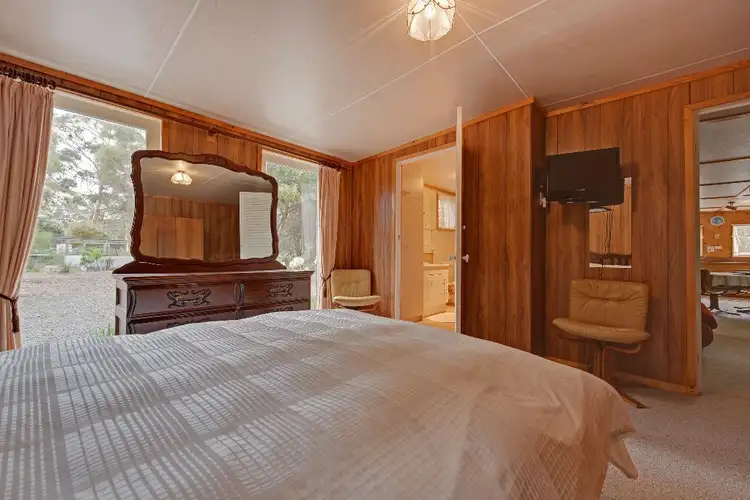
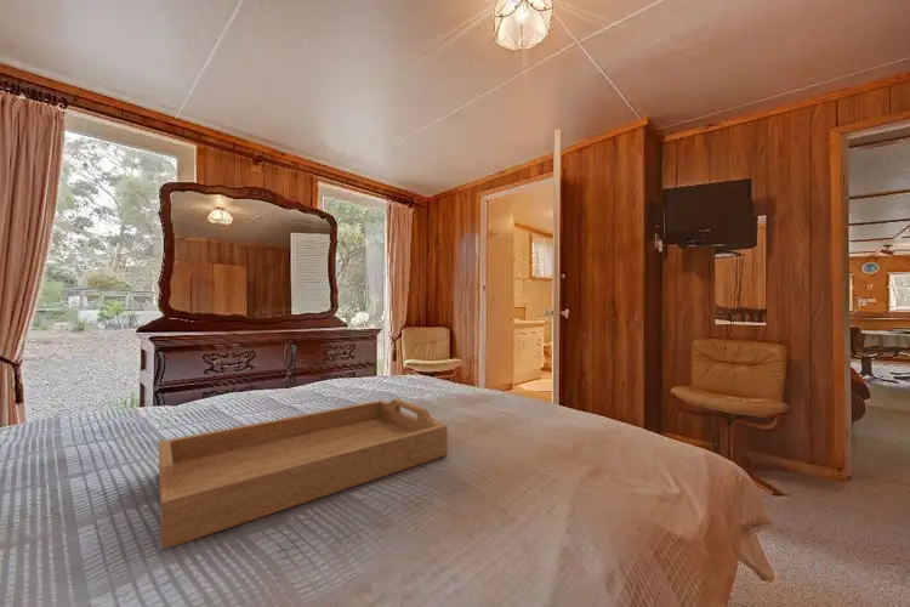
+ serving tray [158,398,449,551]
